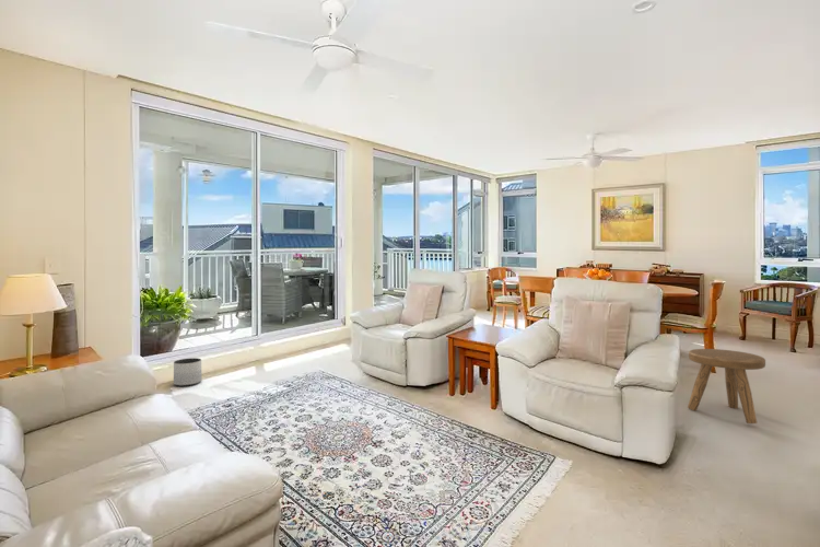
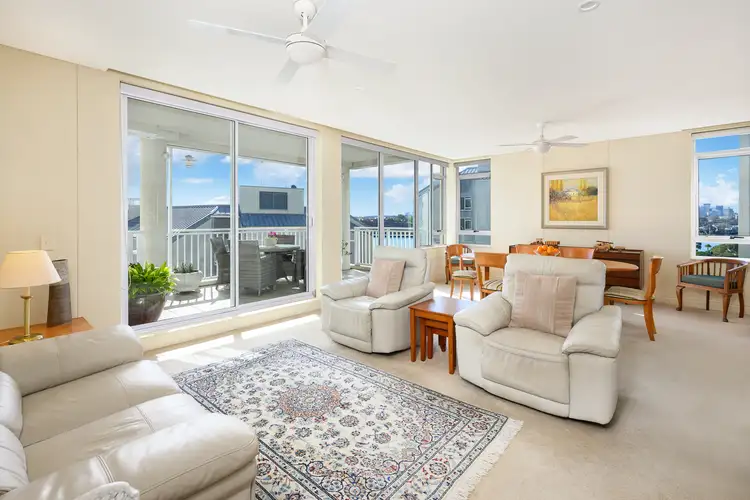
- planter [173,357,203,387]
- stool [687,348,766,424]
